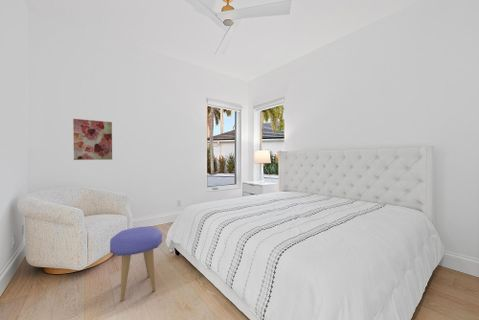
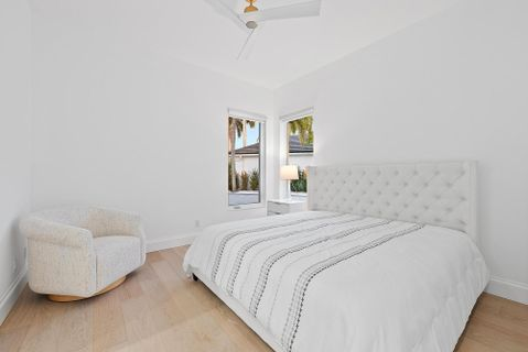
- wall art [72,118,113,161]
- stool [109,225,163,302]
